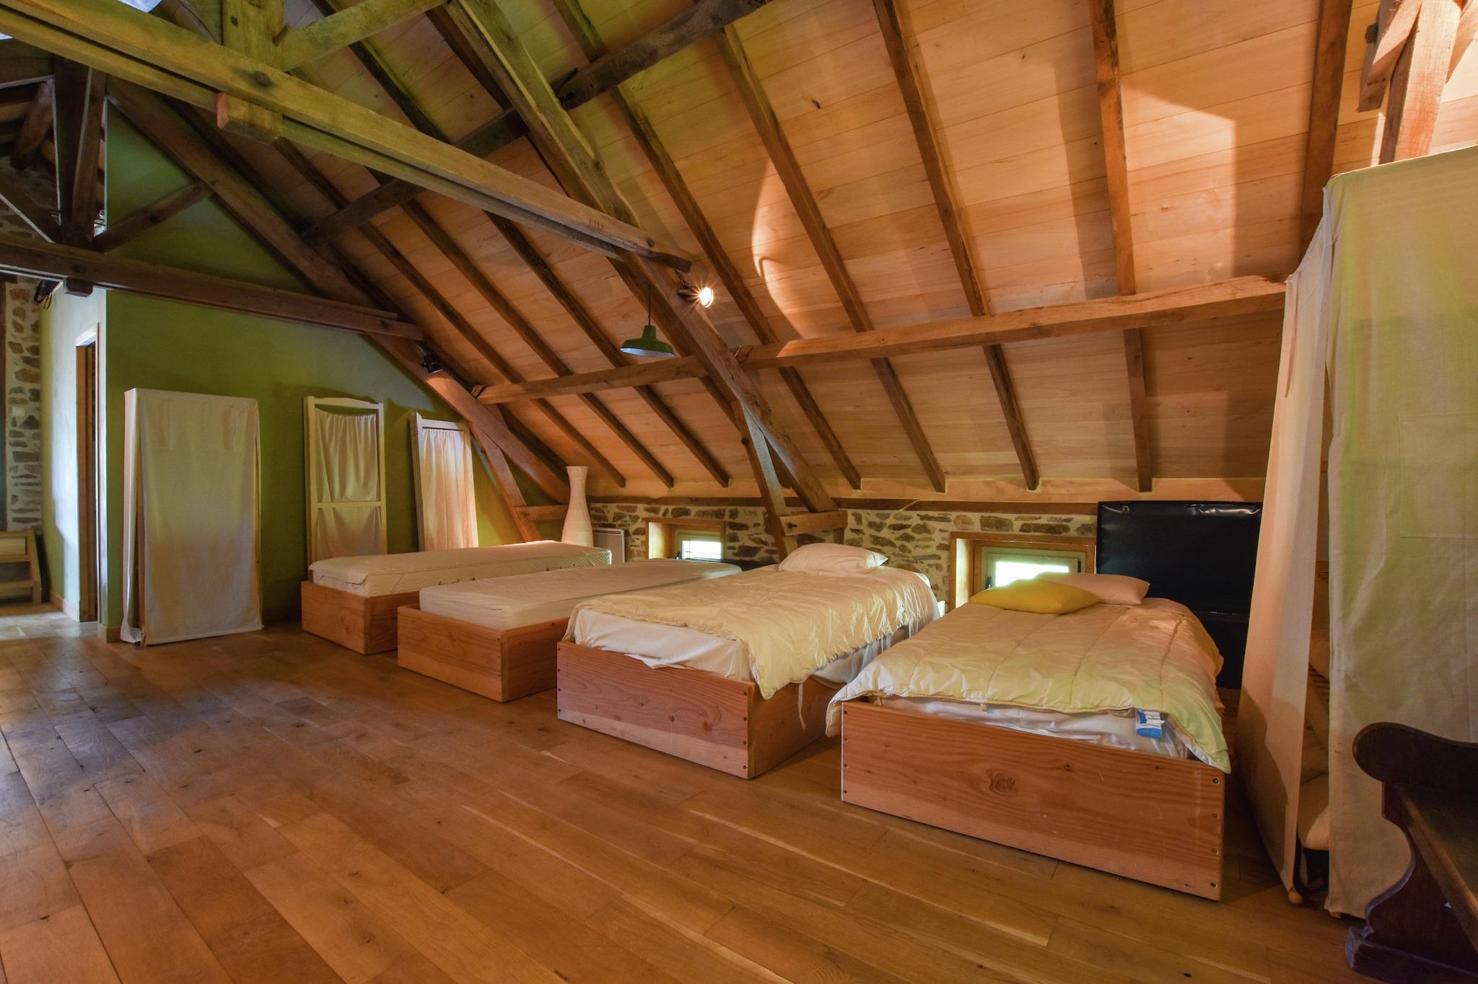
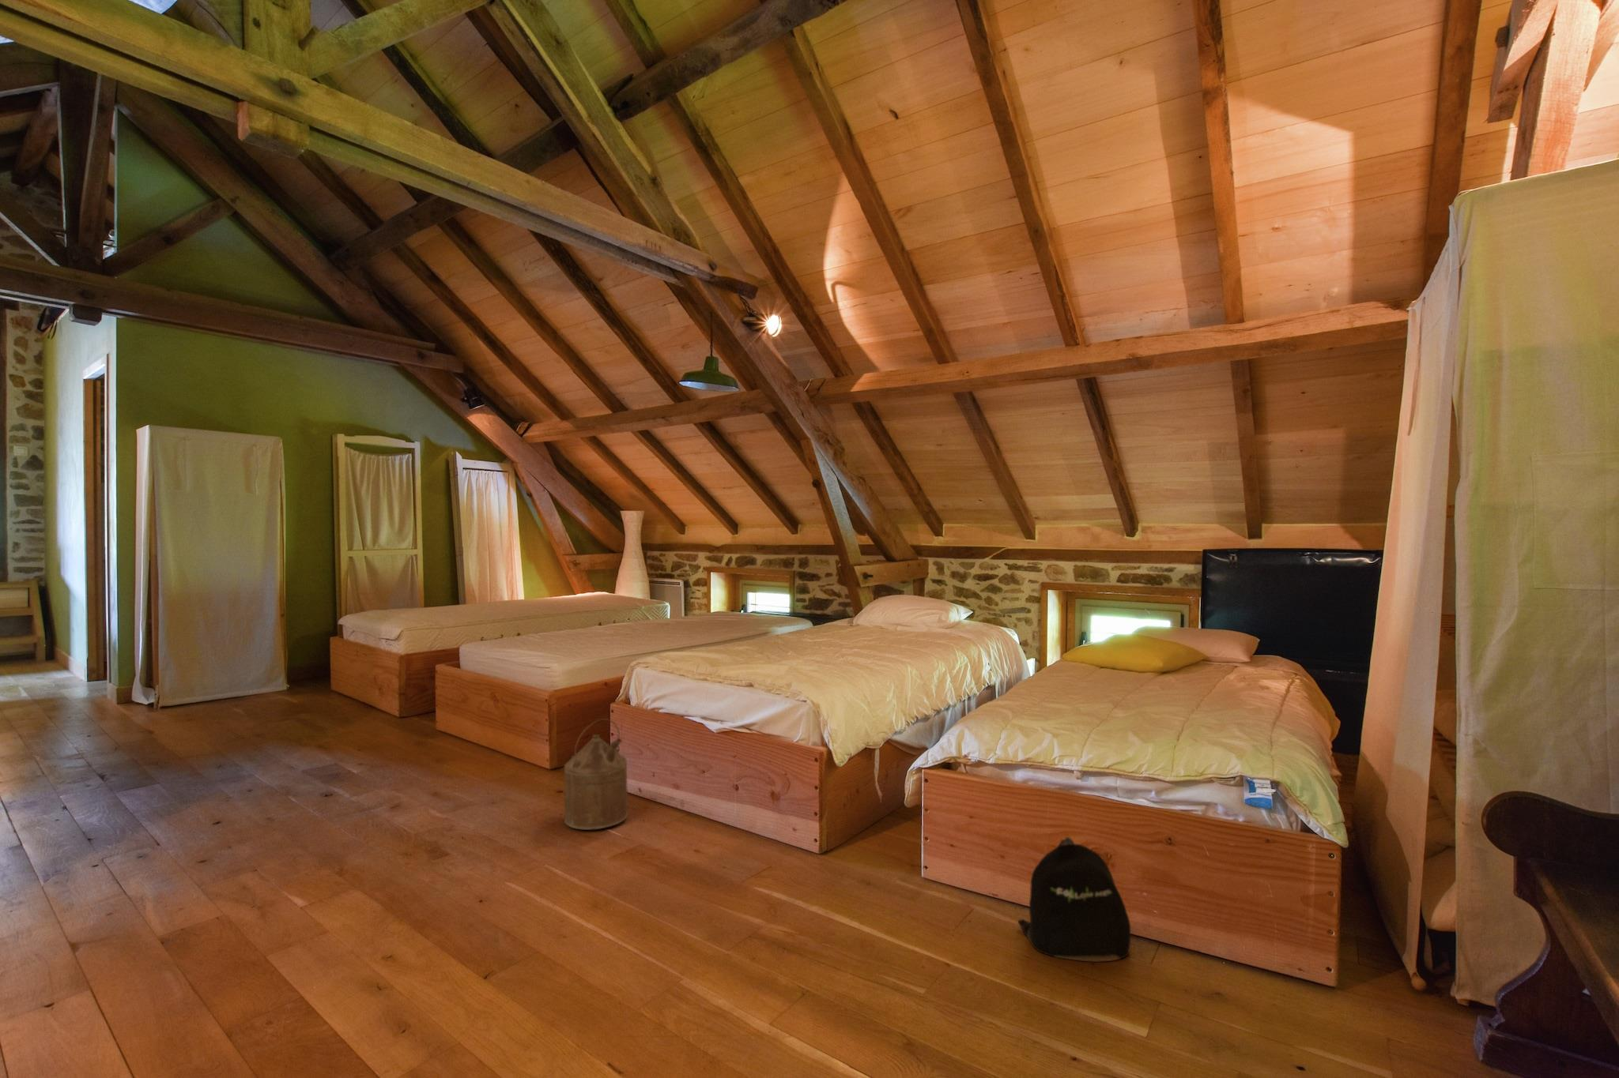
+ backpack [1017,836,1131,962]
+ watering can [563,718,628,831]
